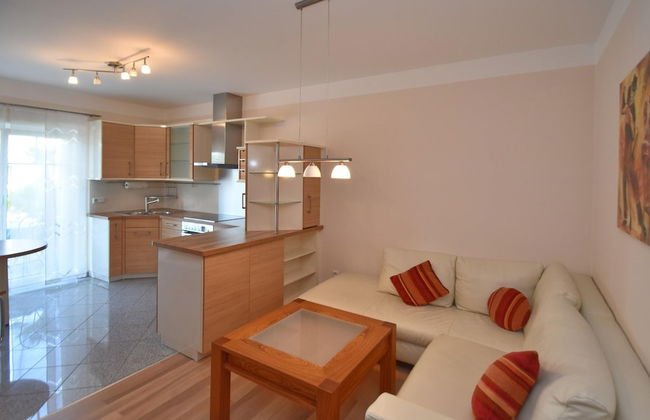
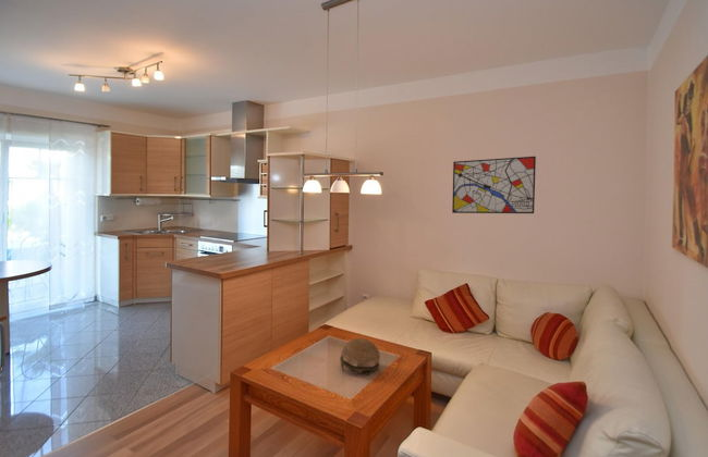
+ wall art [451,156,537,214]
+ decorative bowl [339,337,381,376]
